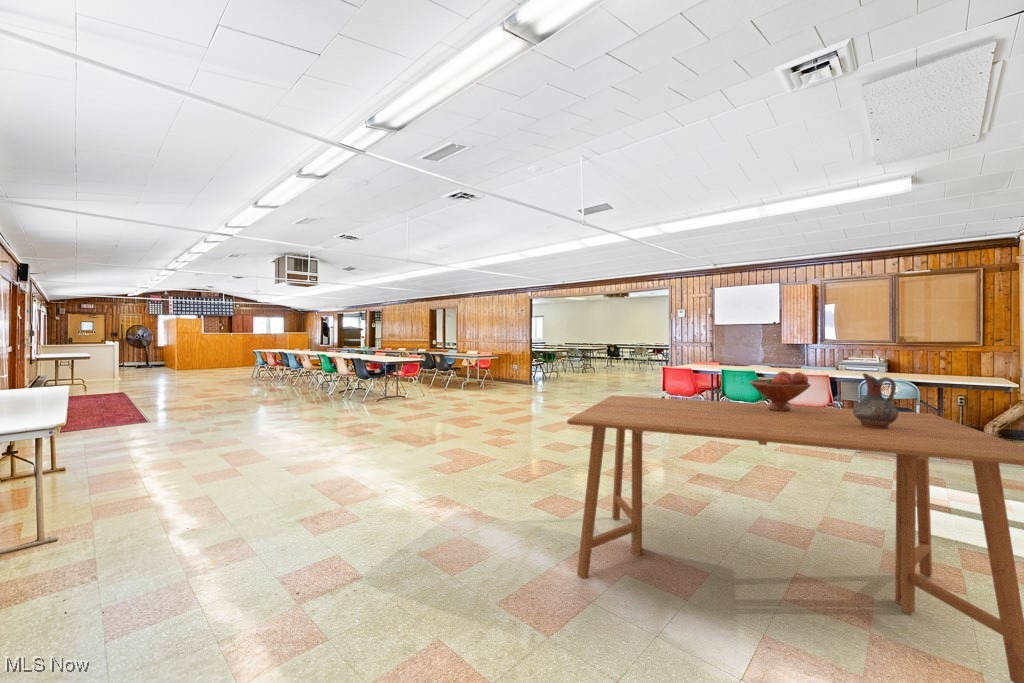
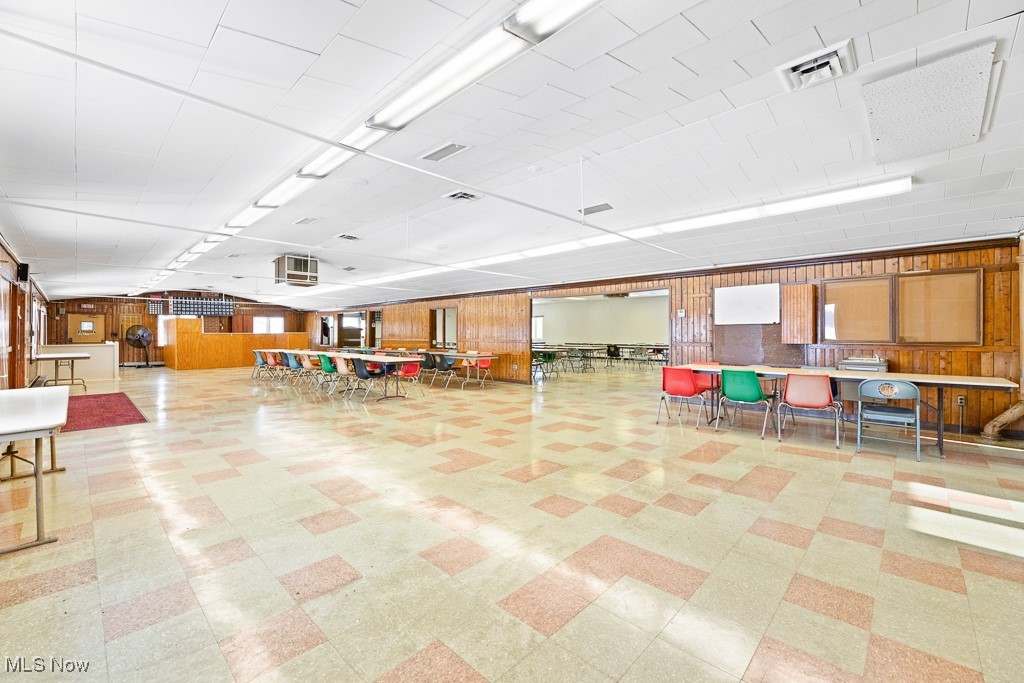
- pitcher [853,372,899,429]
- dining table [566,394,1024,683]
- fruit bowl [749,370,812,411]
